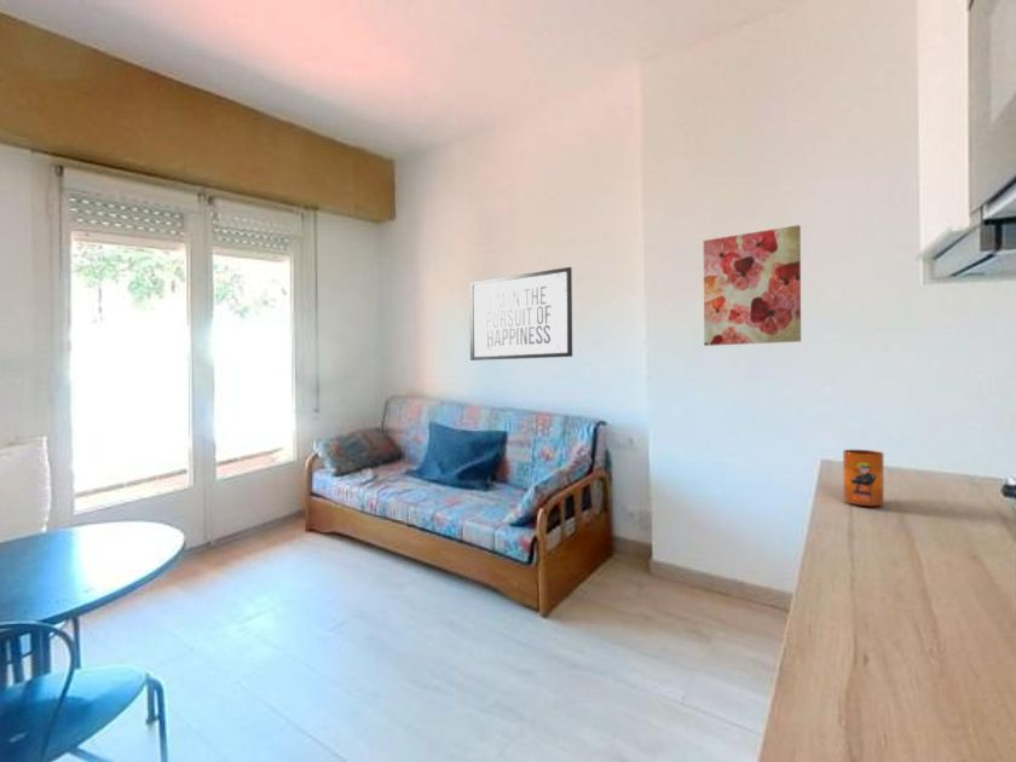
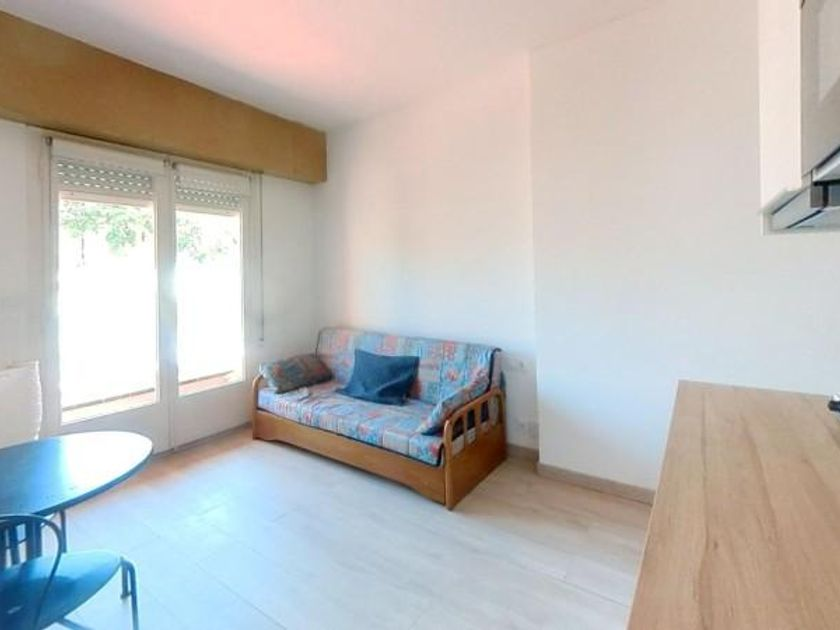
- wall art [703,224,802,347]
- mirror [468,266,573,362]
- mug [842,449,885,507]
